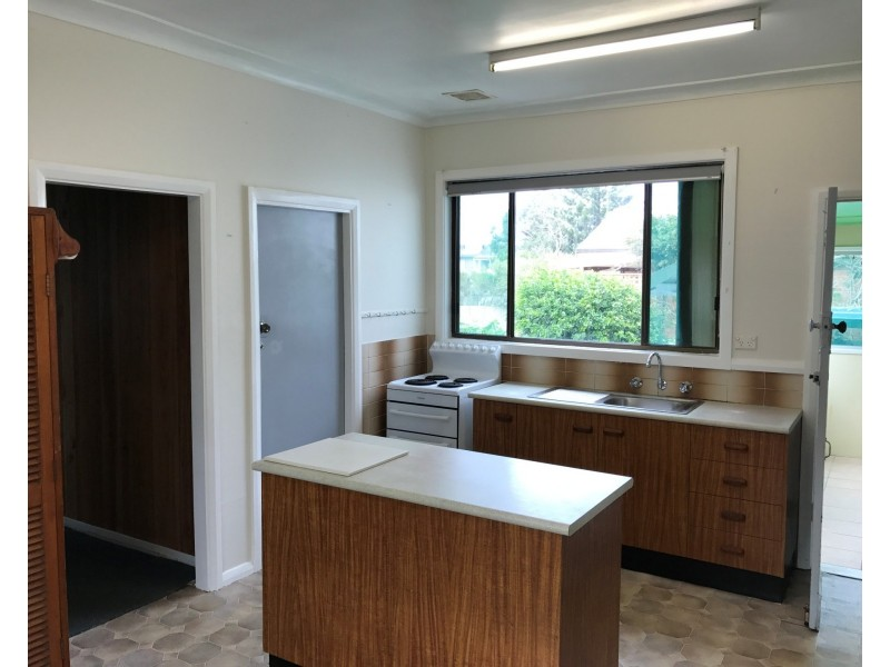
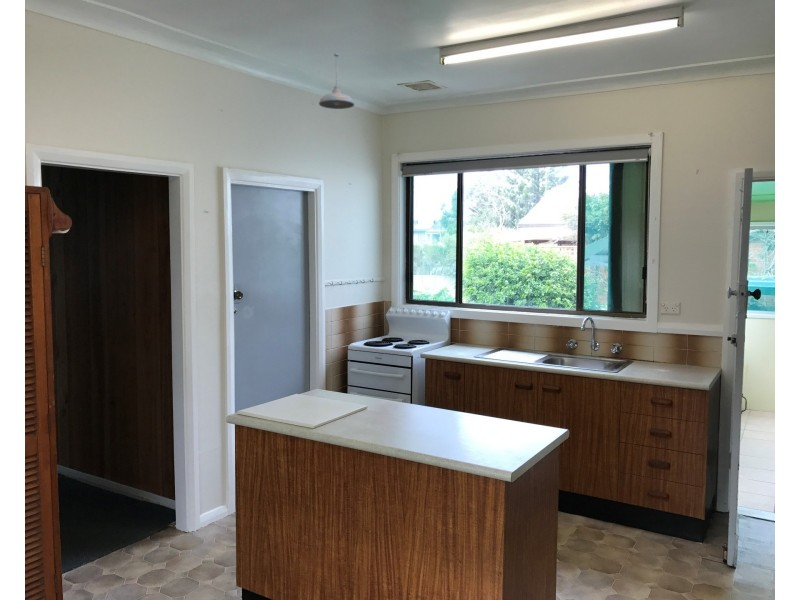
+ pendant light [318,52,355,110]
